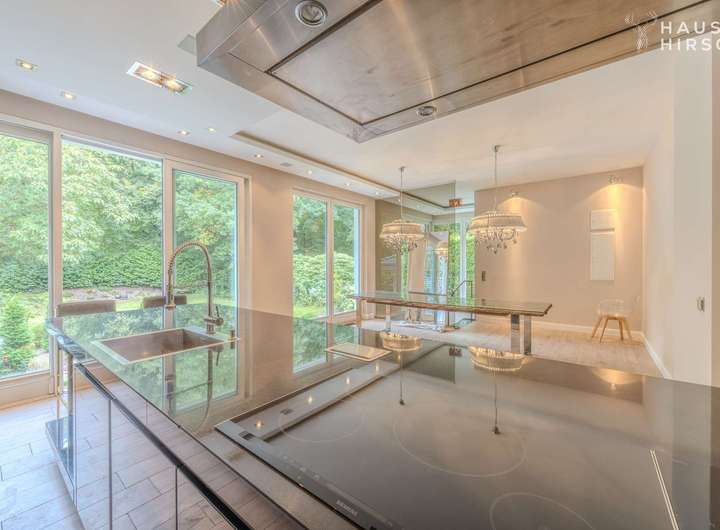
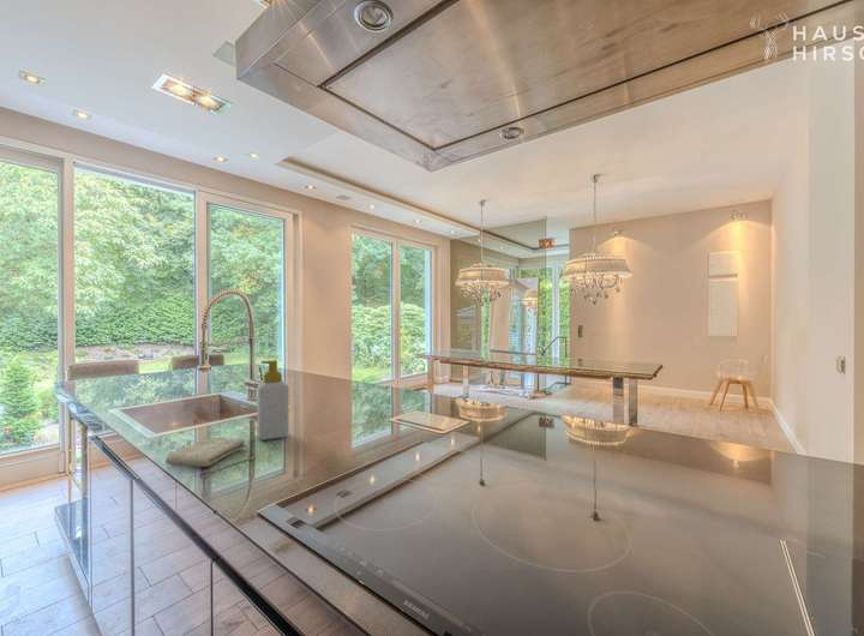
+ soap bottle [256,359,290,442]
+ washcloth [164,437,247,468]
